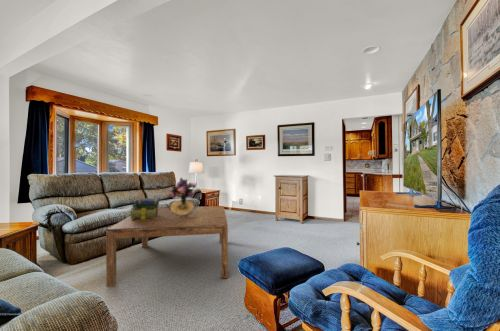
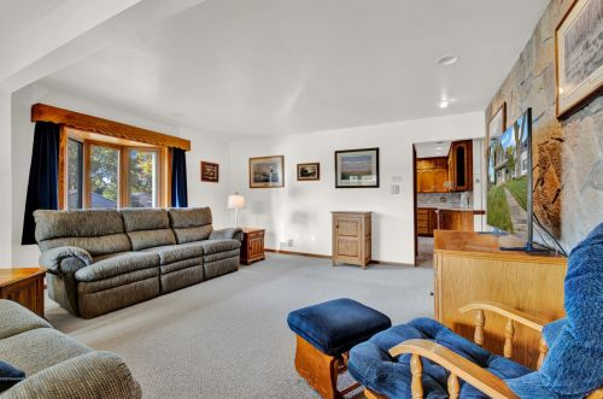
- coffee table [105,205,229,288]
- bouquet [167,177,199,217]
- stack of books [129,197,160,219]
